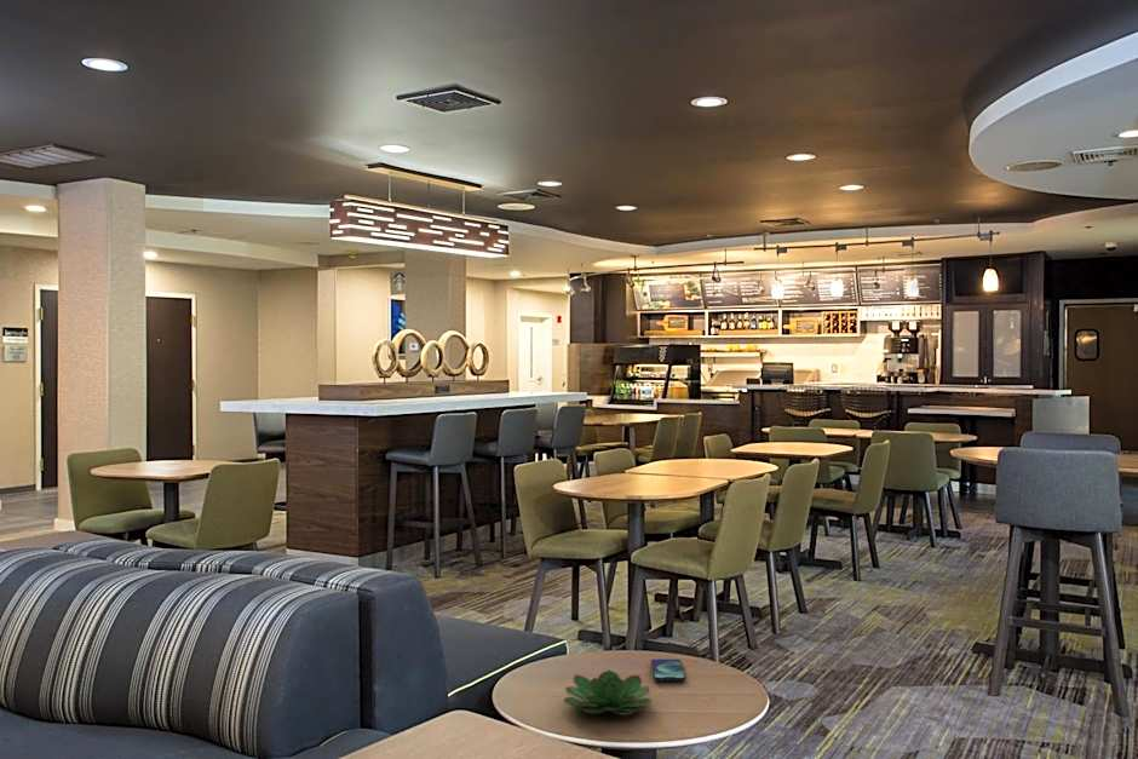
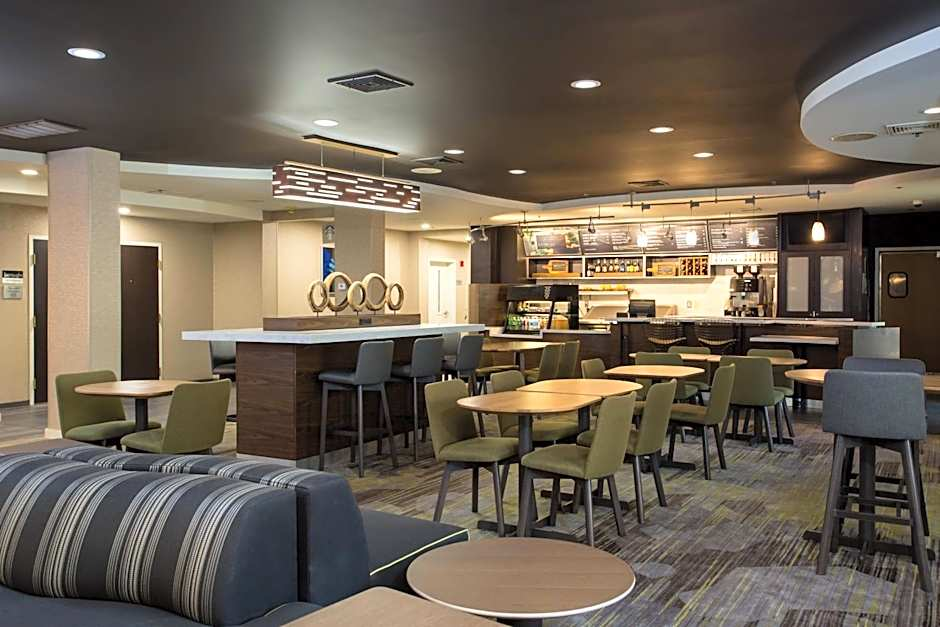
- succulent plant [563,669,654,717]
- smartphone [650,659,686,683]
